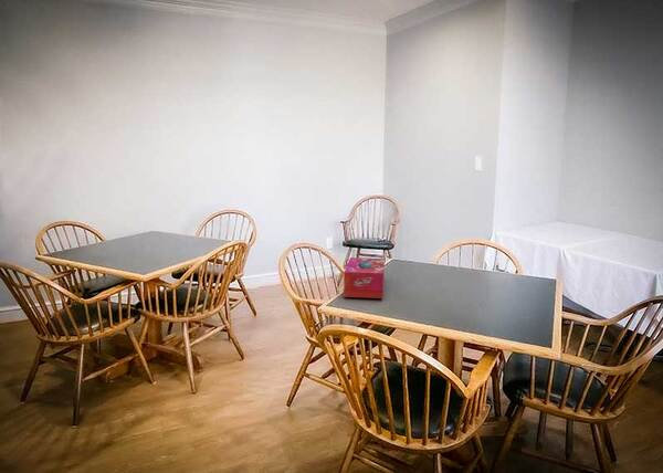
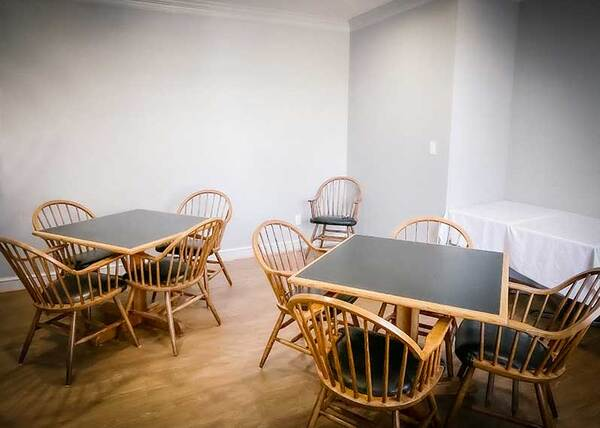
- tissue box [343,256,386,299]
